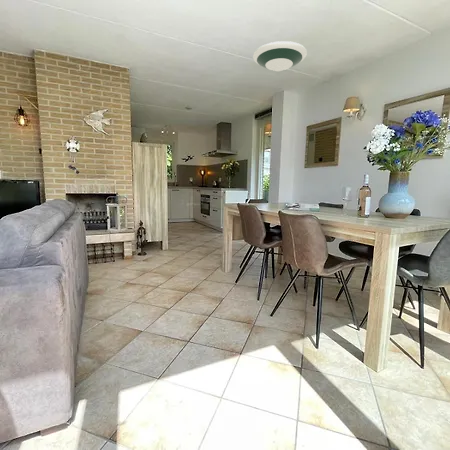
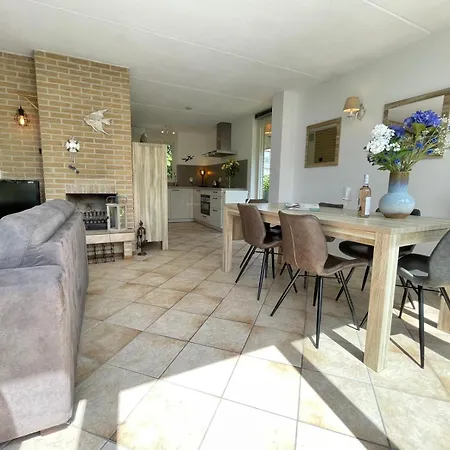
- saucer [252,40,308,72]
